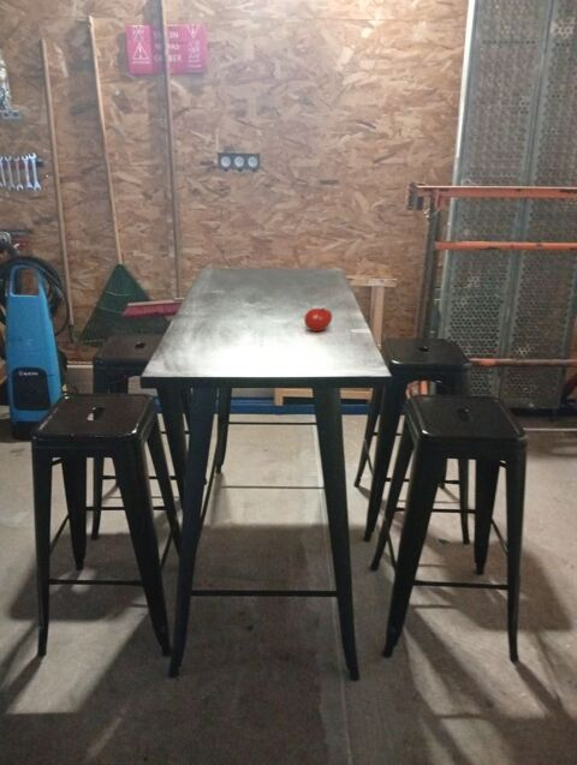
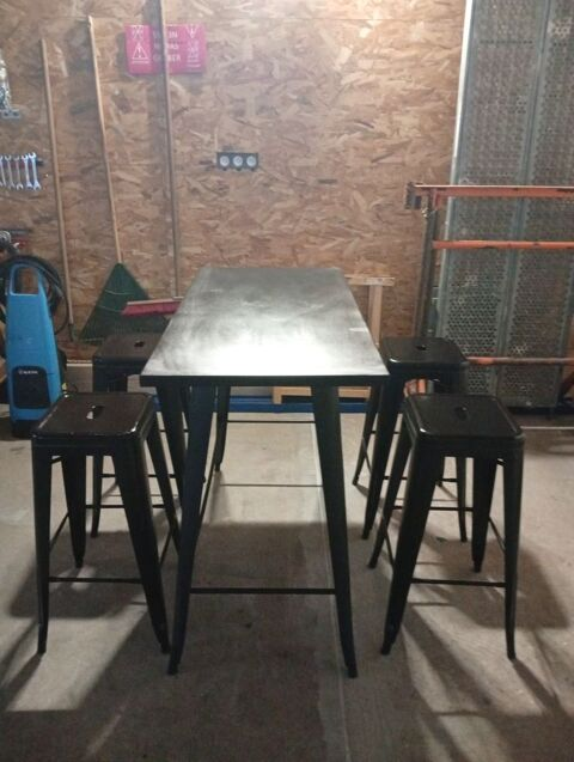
- fruit [303,306,333,333]
